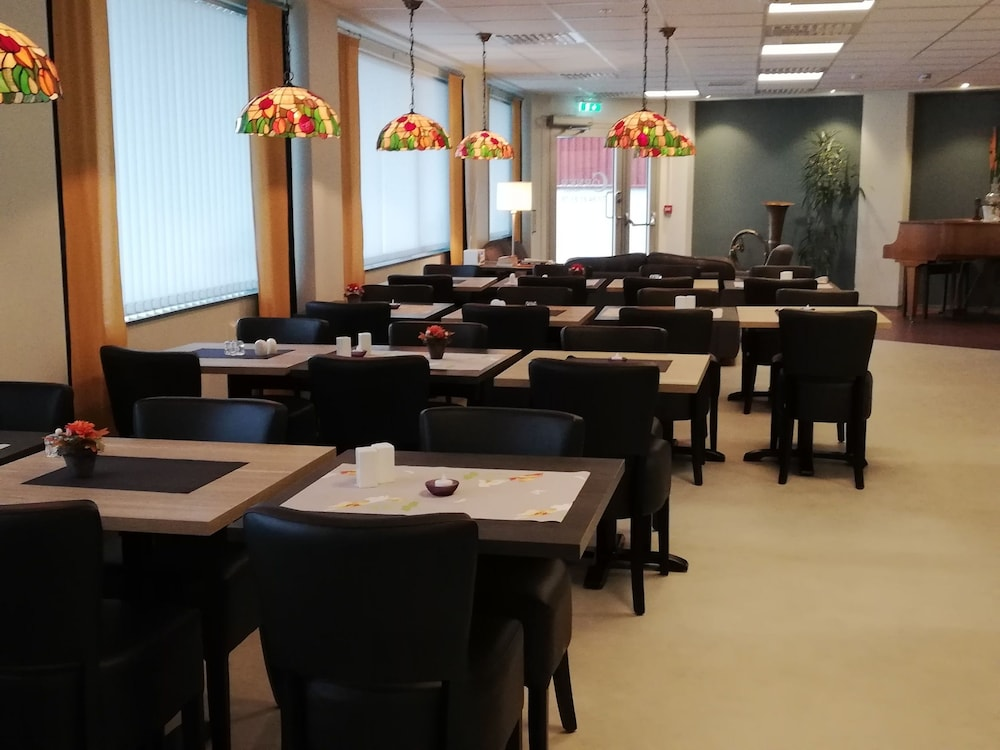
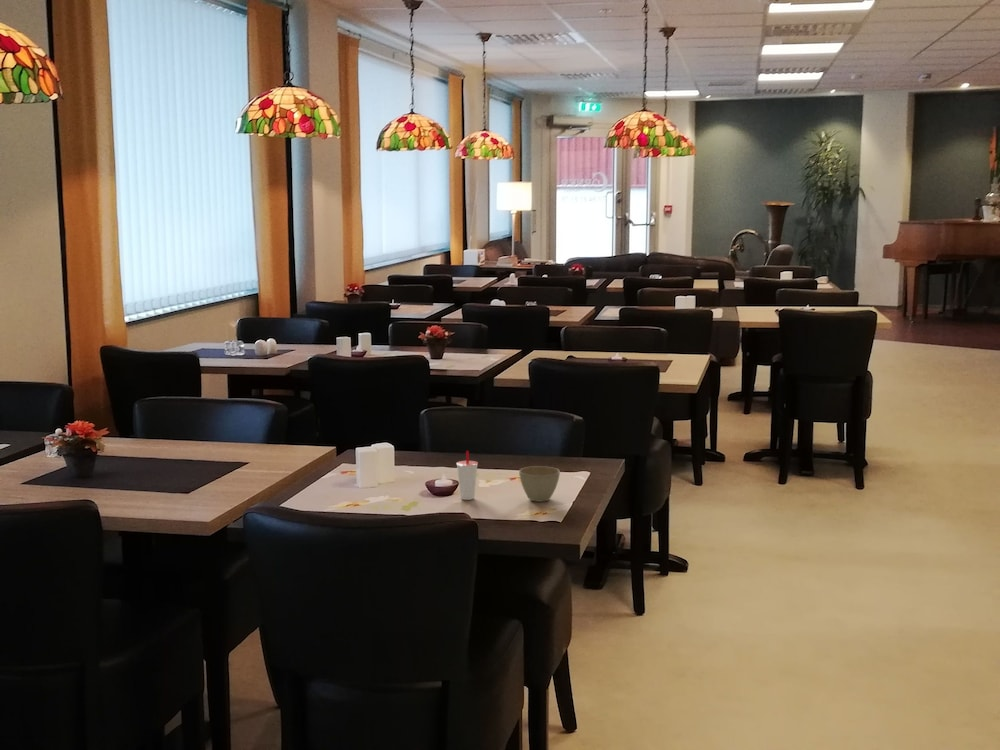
+ flower pot [518,465,561,503]
+ cup [455,450,479,501]
